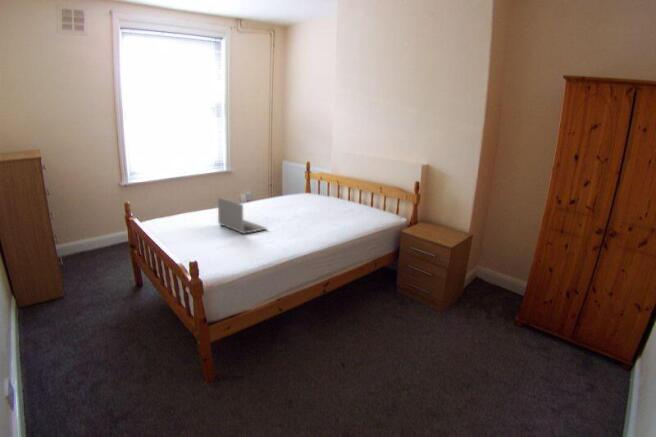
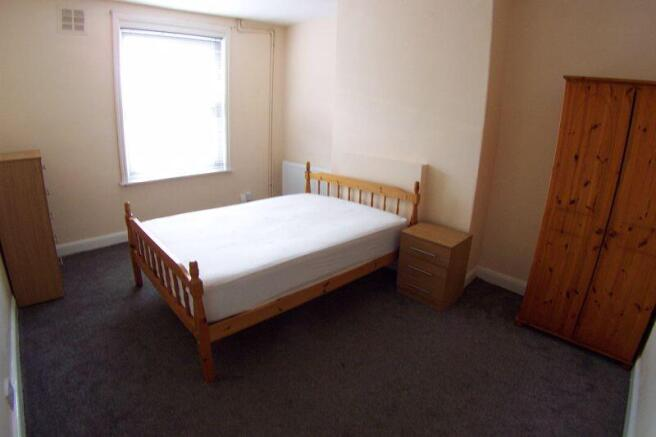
- laptop [217,196,268,235]
